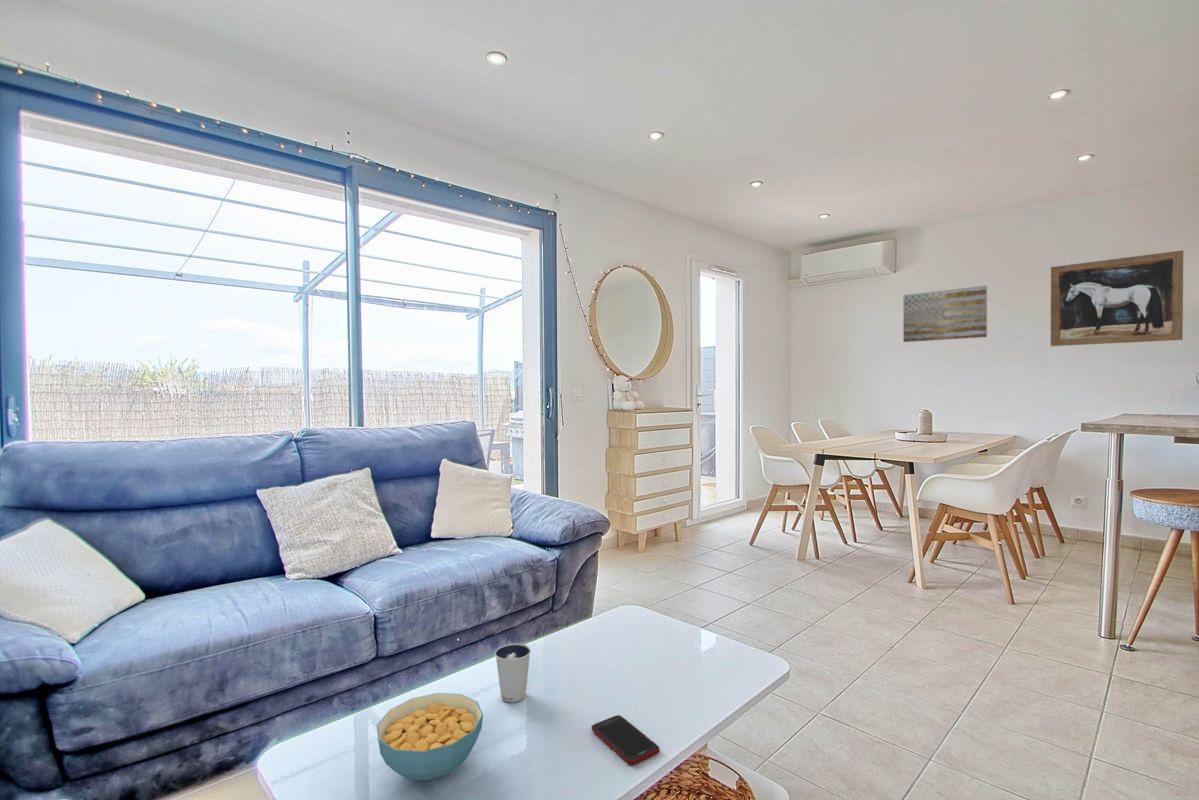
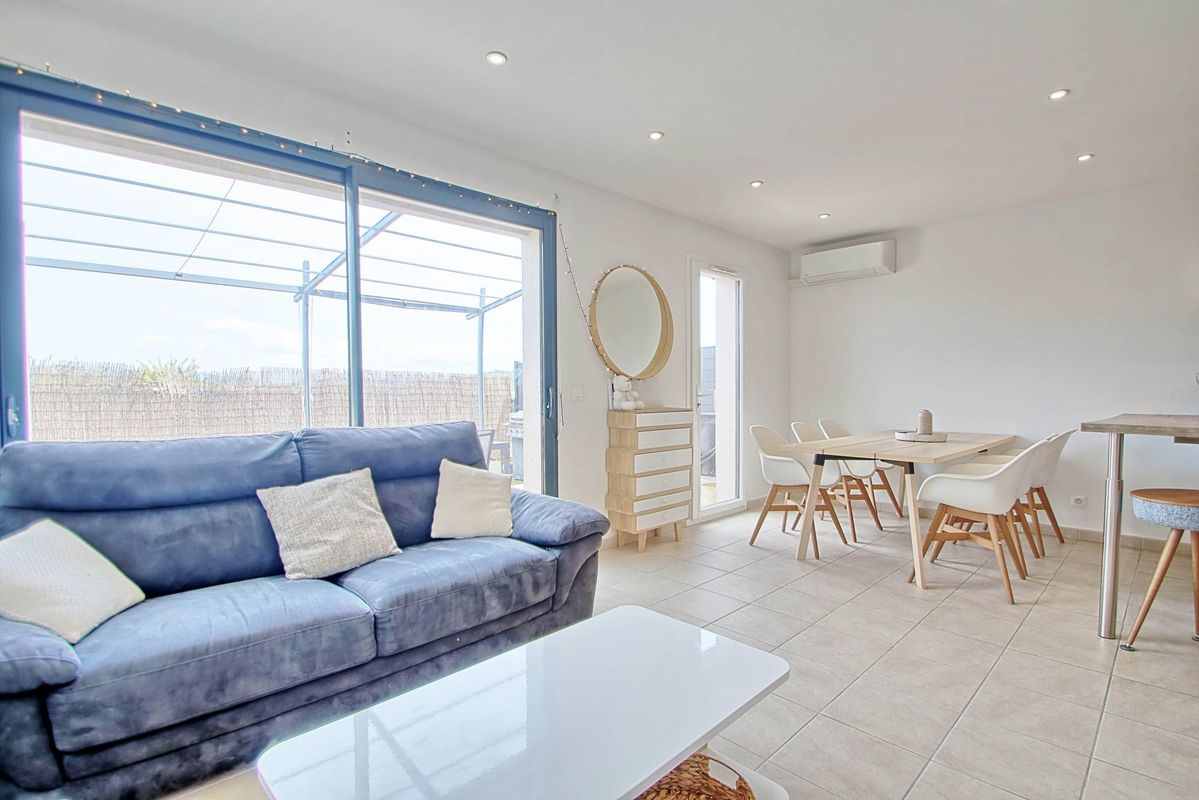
- cereal bowl [376,692,484,781]
- wall art [902,285,988,343]
- cell phone [591,714,660,766]
- dixie cup [494,642,532,703]
- wall art [1050,249,1184,347]
